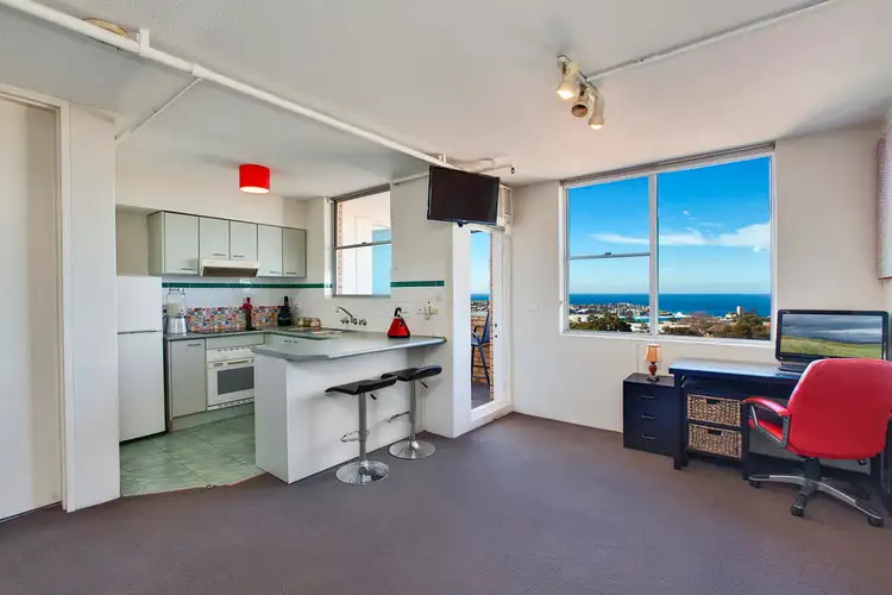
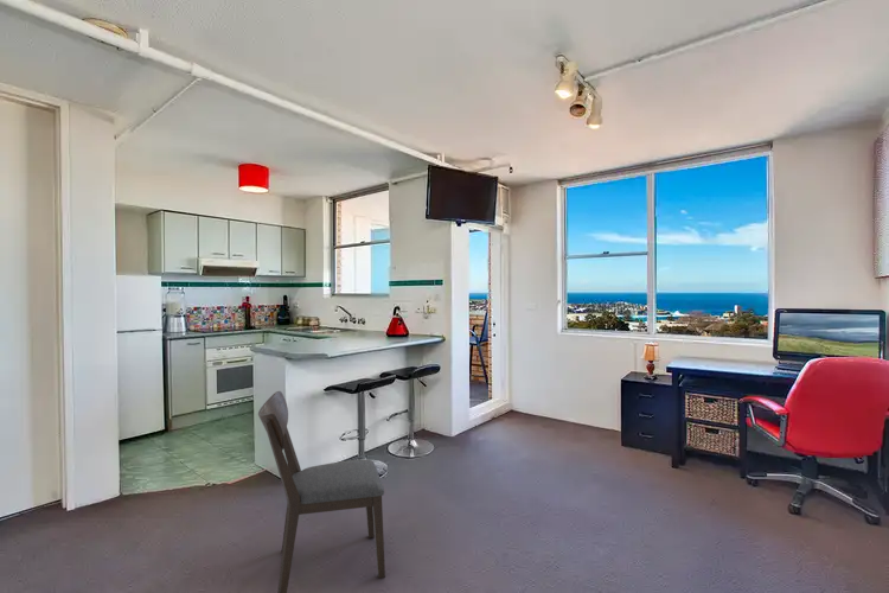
+ chair [257,390,386,593]
